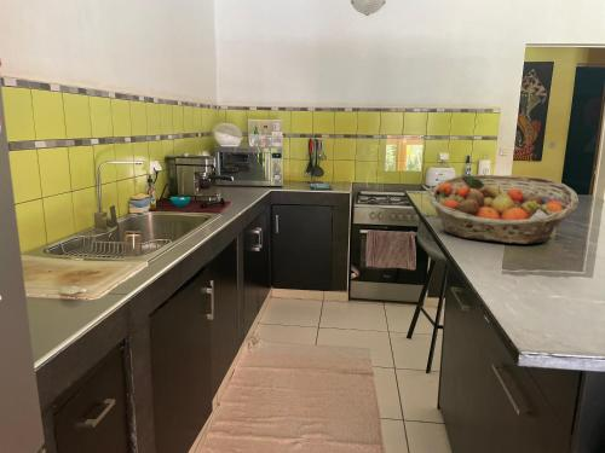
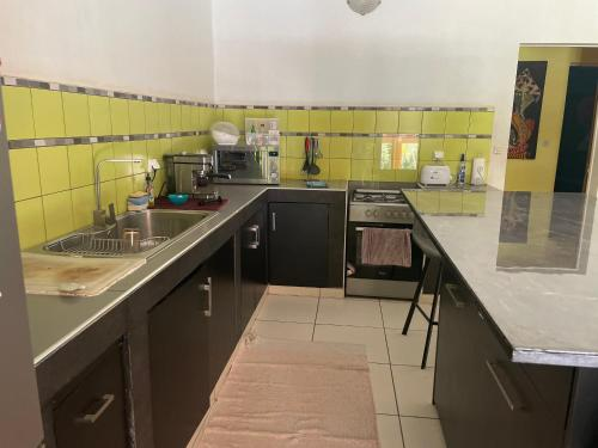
- fruit basket [426,174,580,245]
